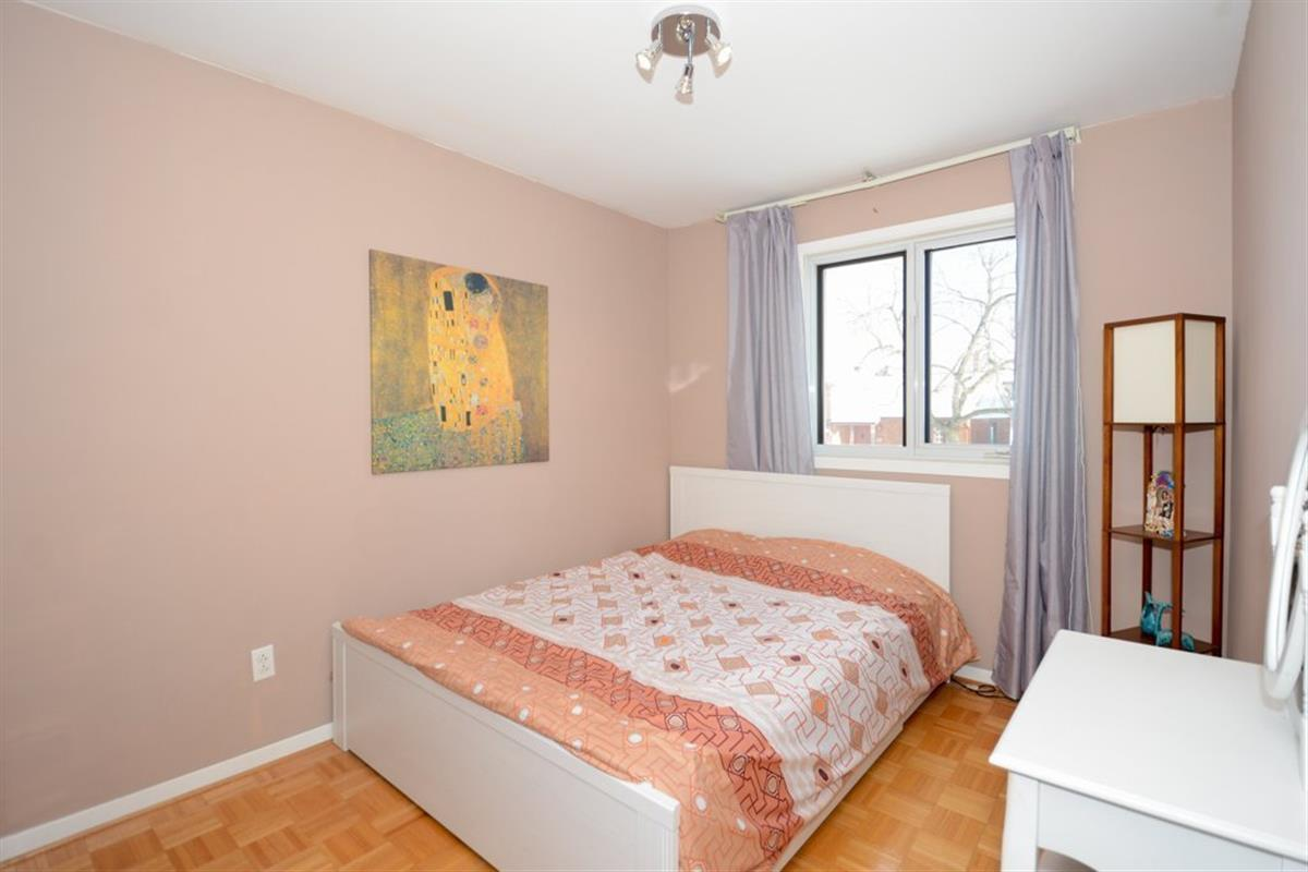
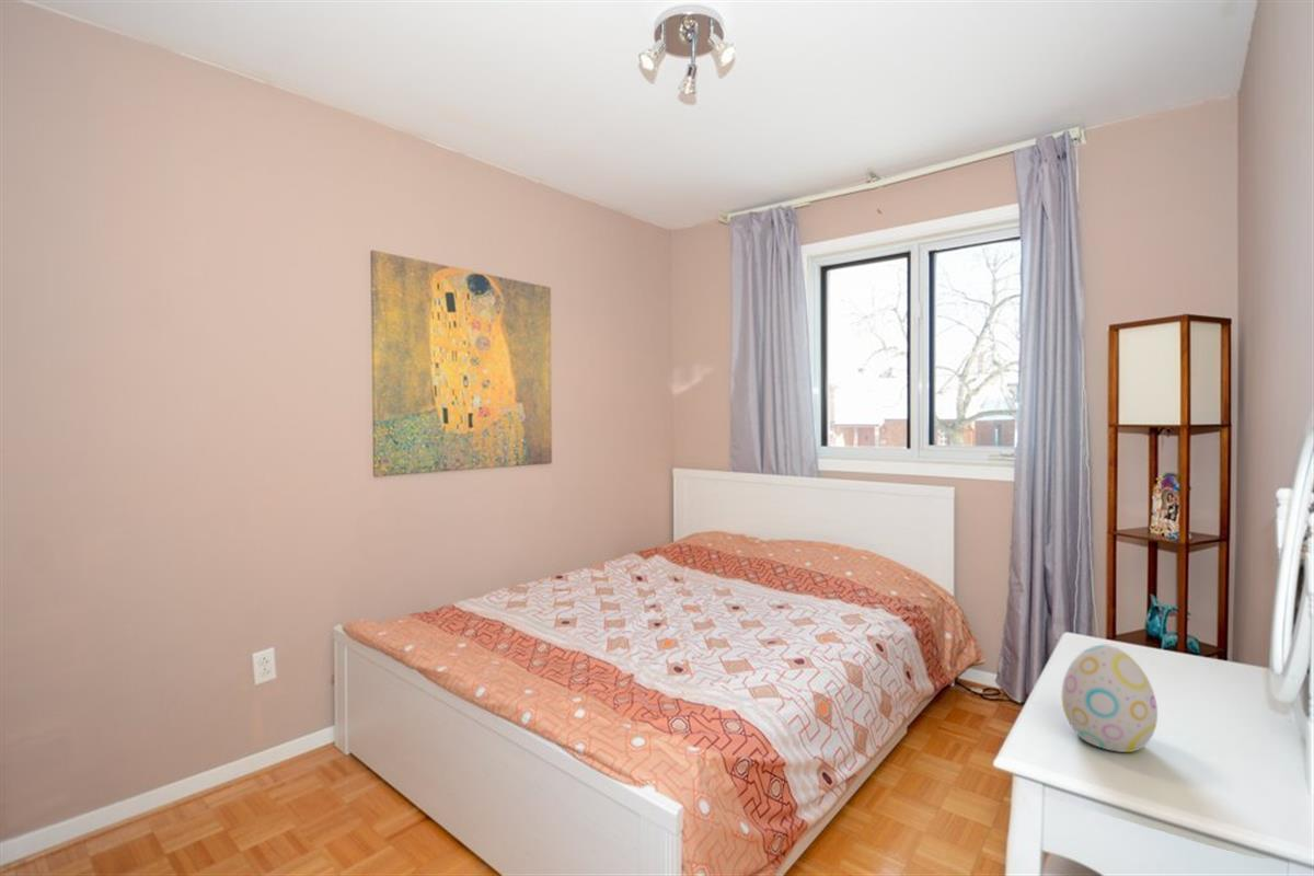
+ decorative egg [1061,644,1159,753]
